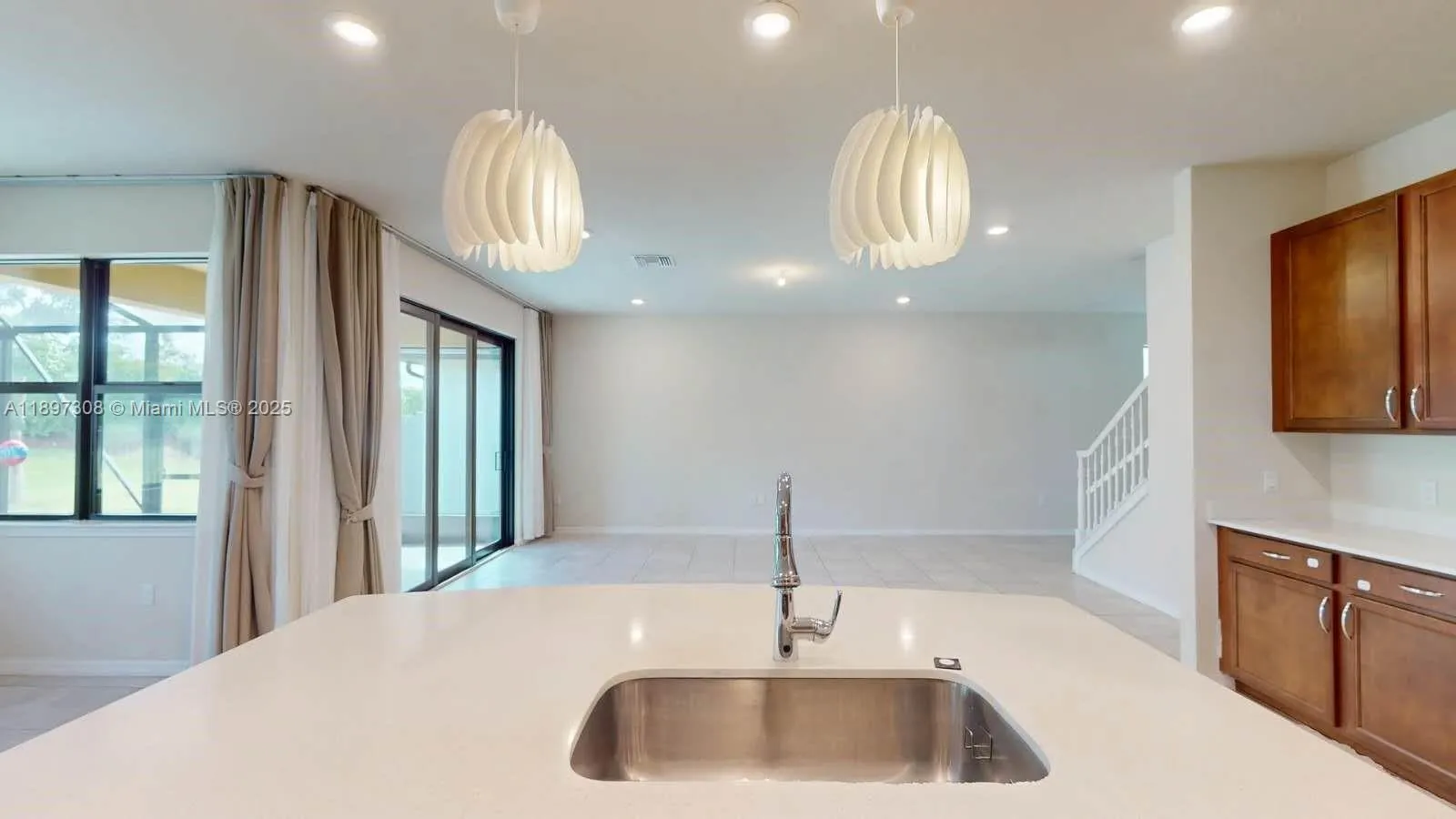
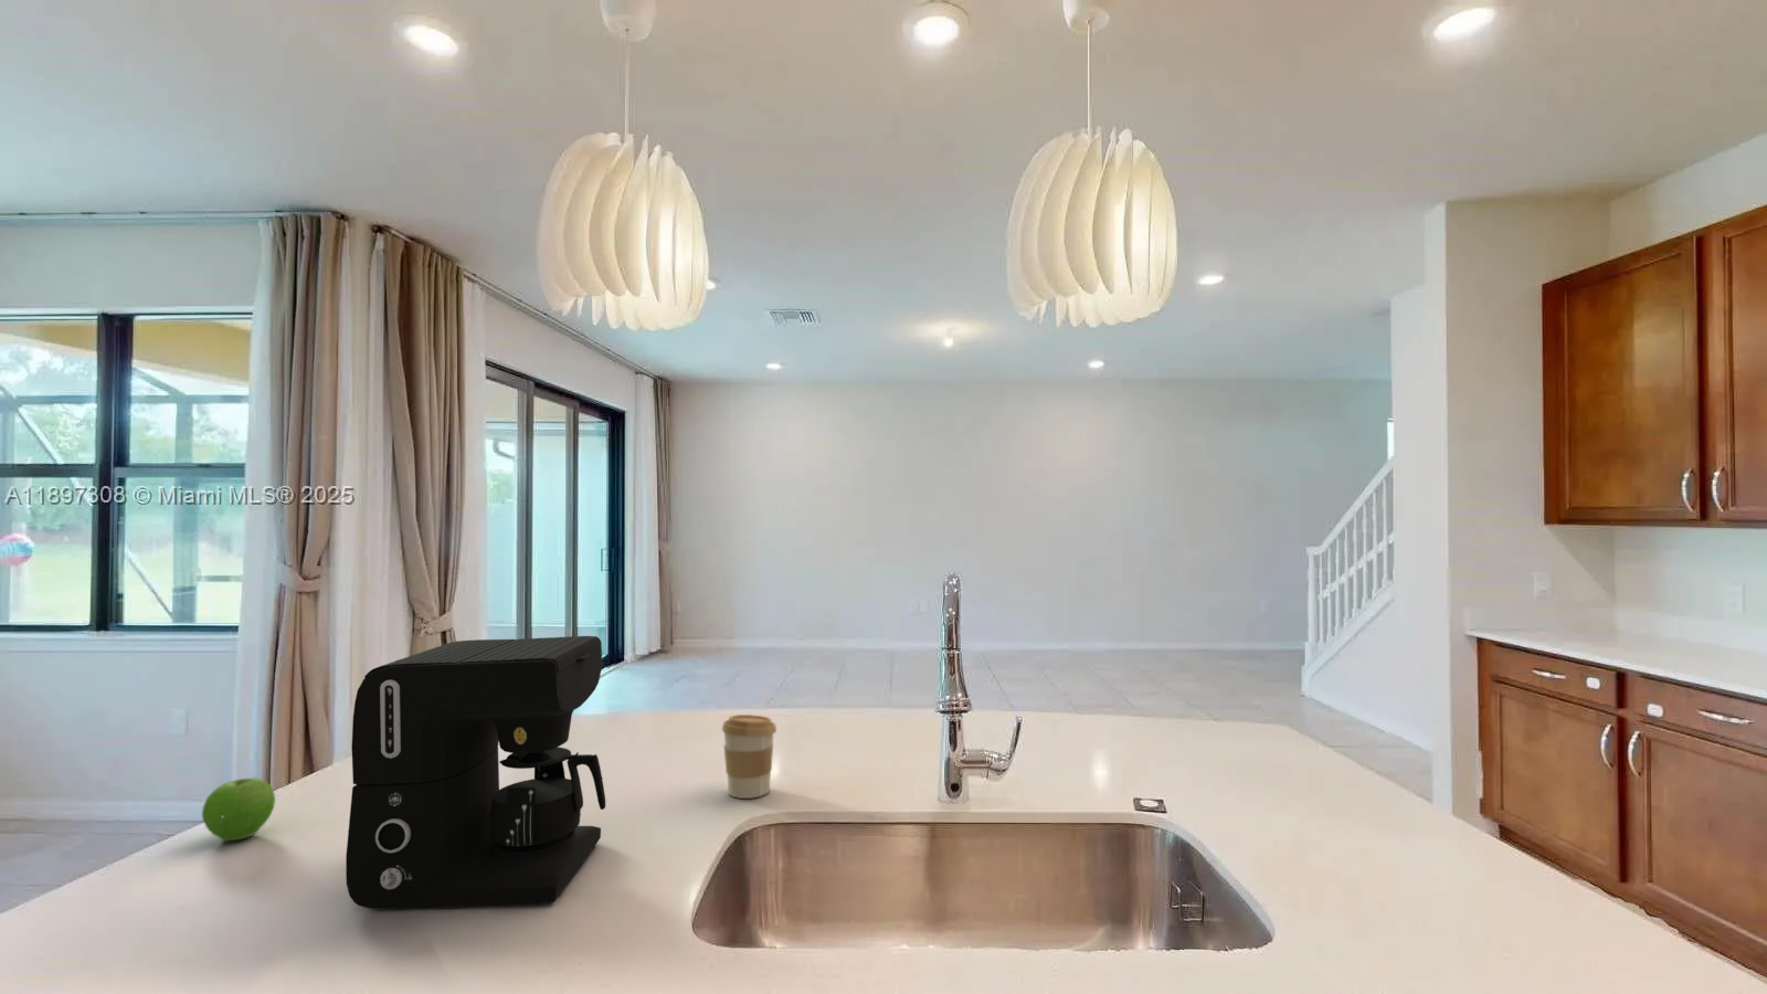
+ coffee cup [721,714,778,800]
+ fruit [201,777,275,841]
+ coffee maker [345,635,607,910]
